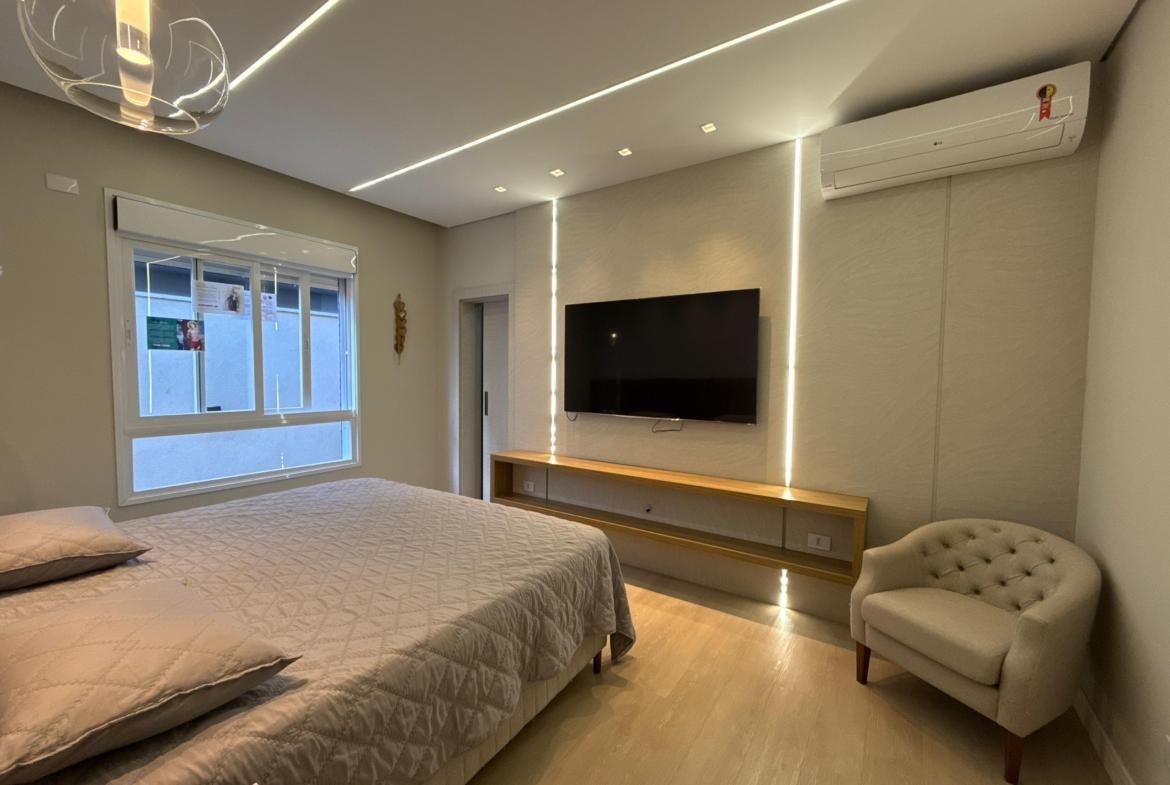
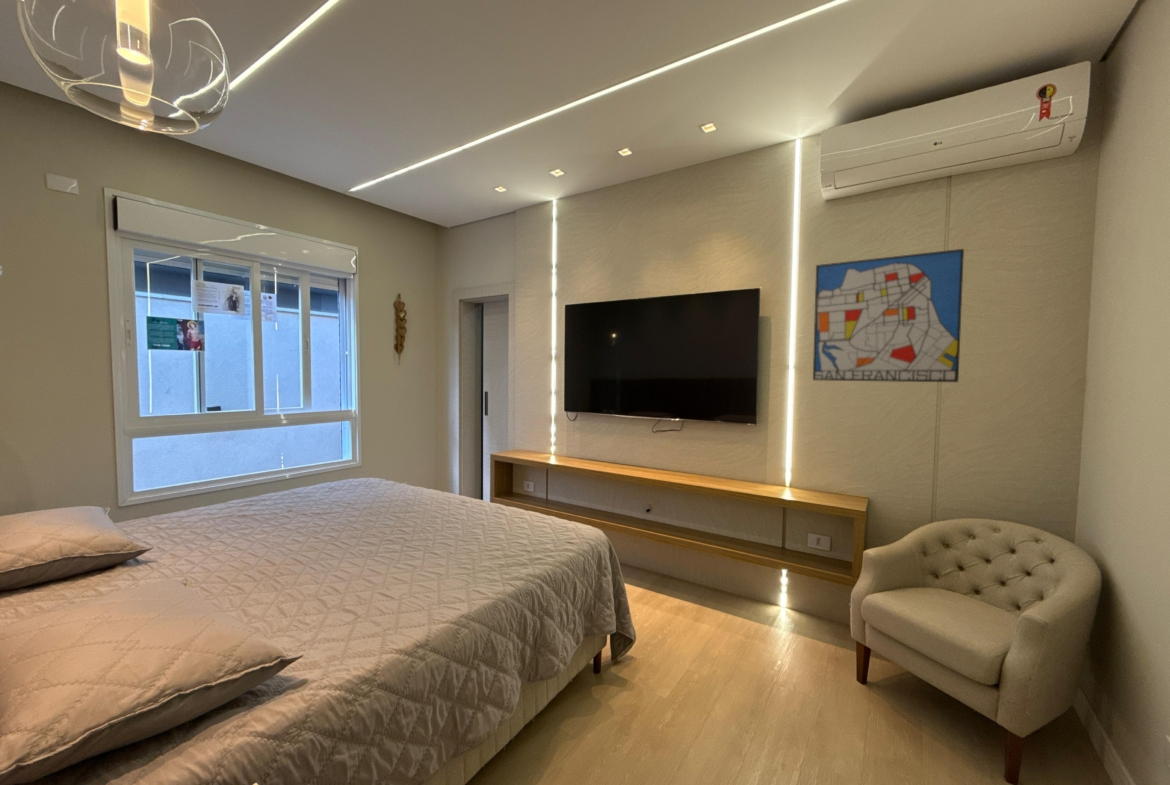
+ wall art [812,248,965,383]
